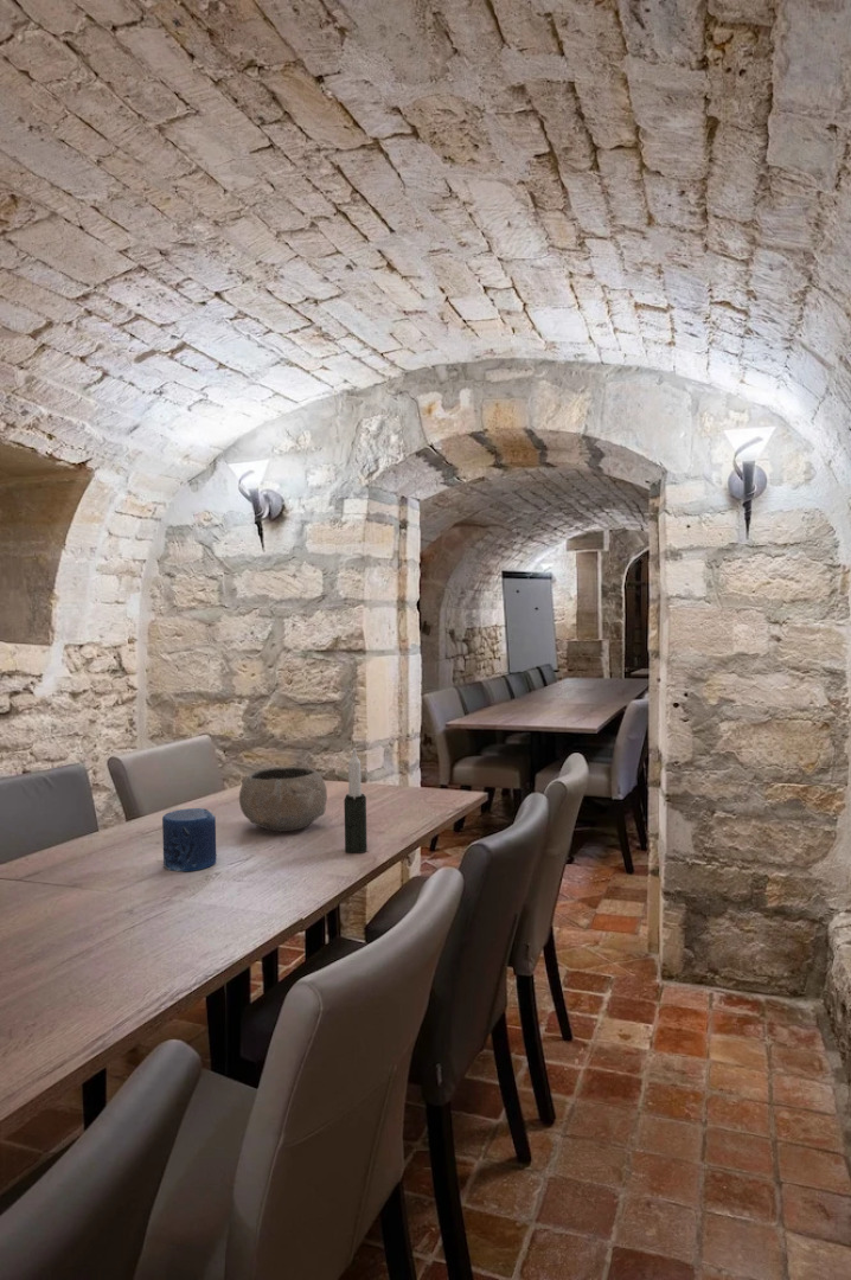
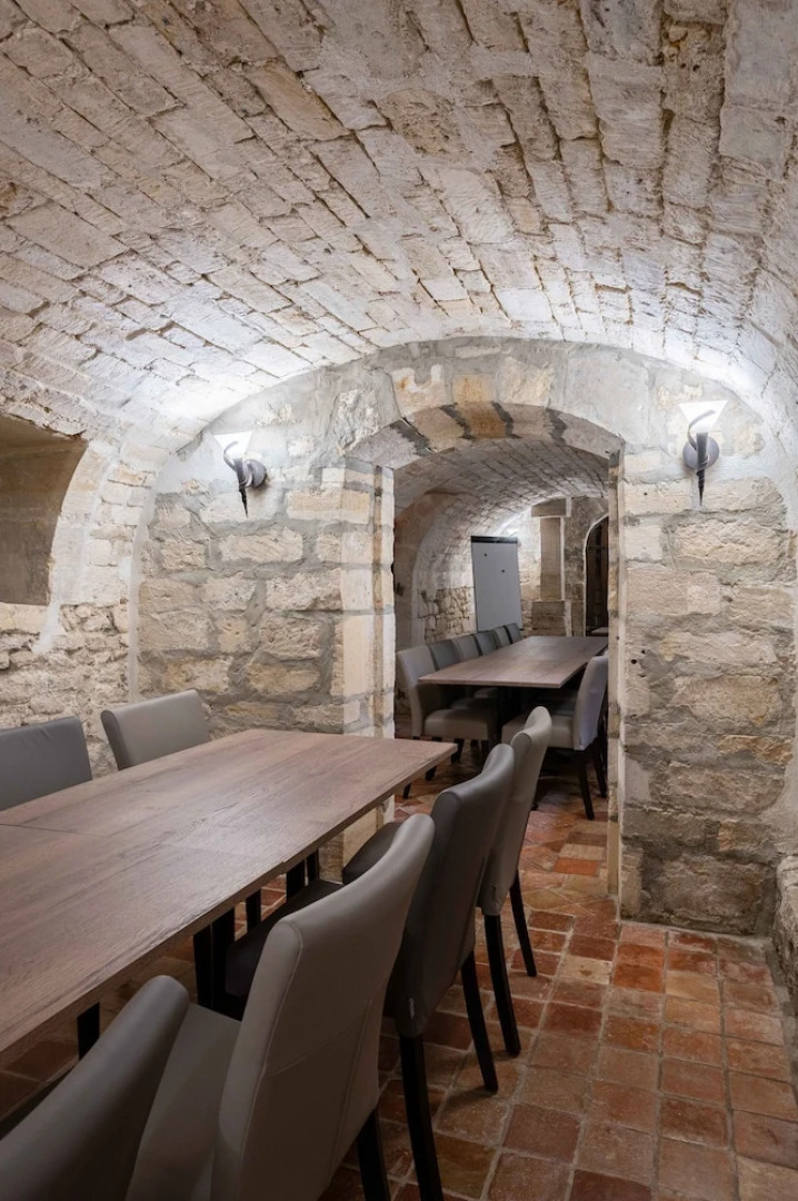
- bowl [238,766,328,832]
- candle [161,807,217,872]
- candle [343,747,369,855]
